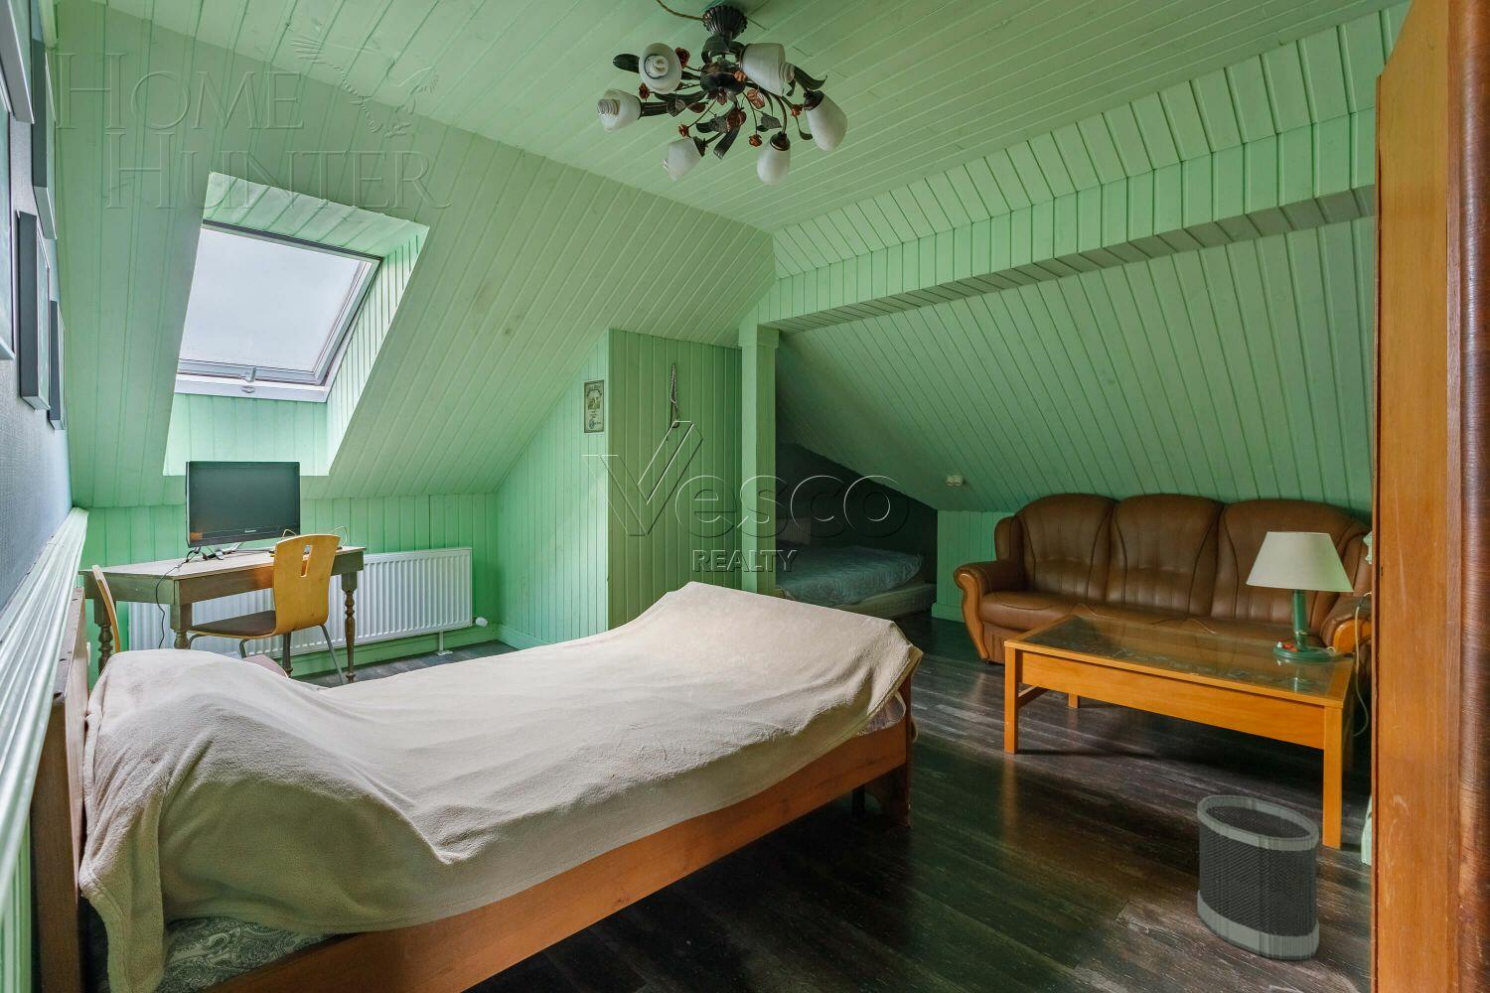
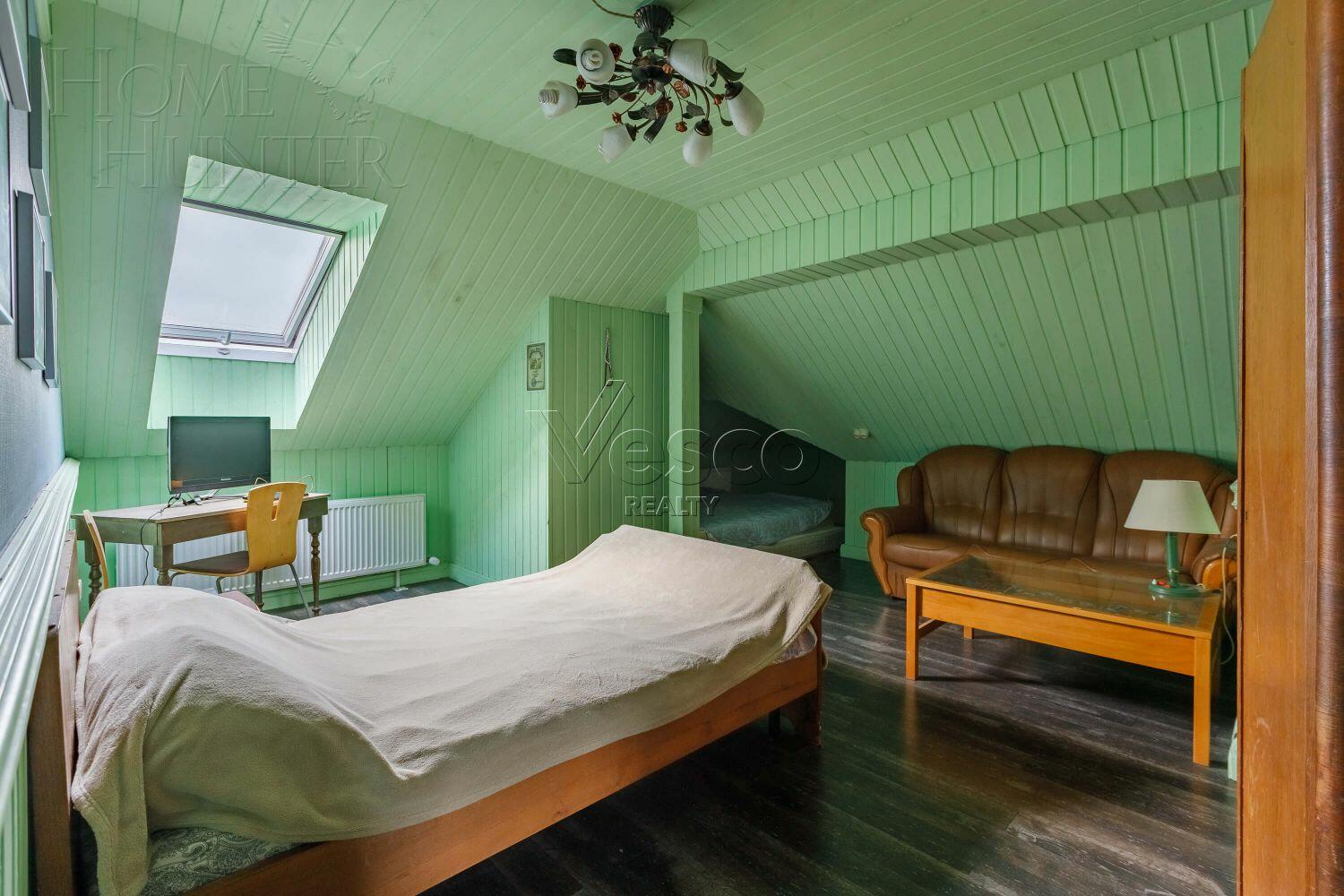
- wastebasket [1196,795,1320,961]
